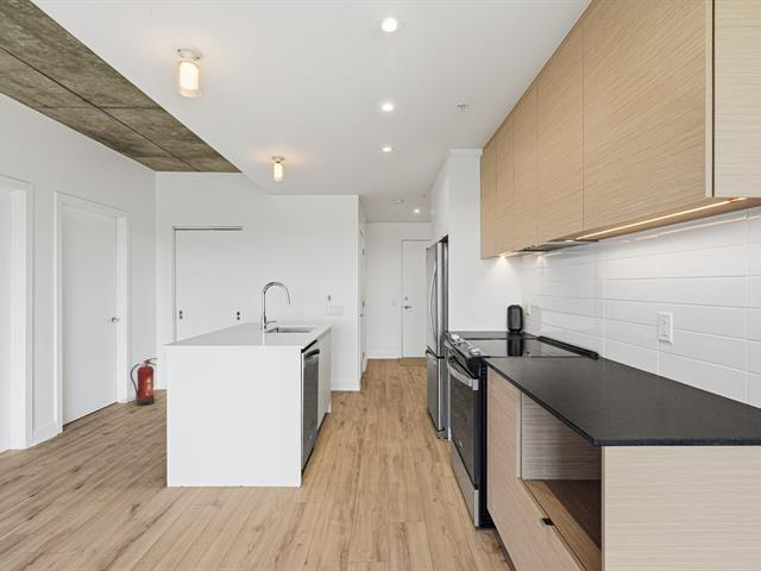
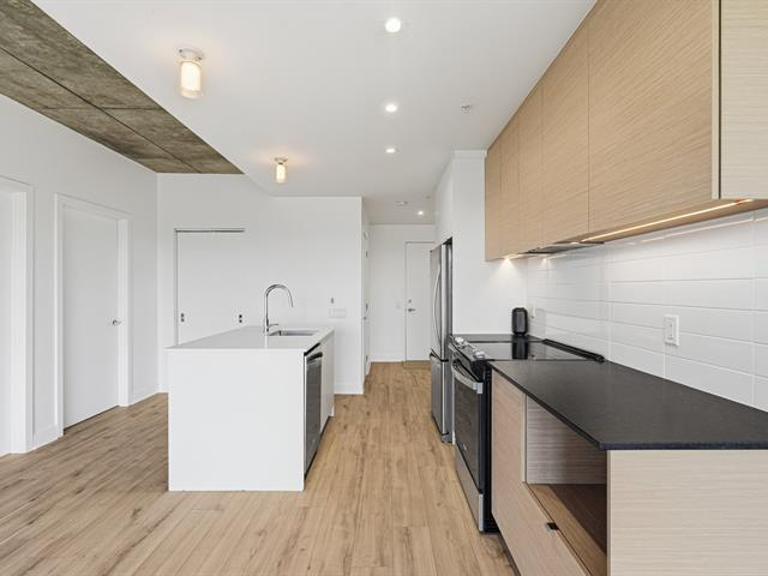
- fire extinguisher [130,357,159,407]
